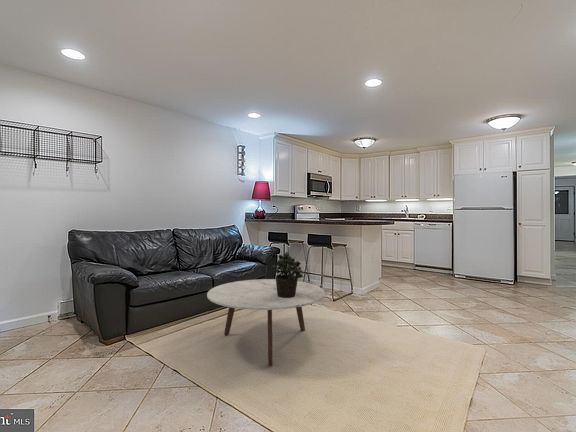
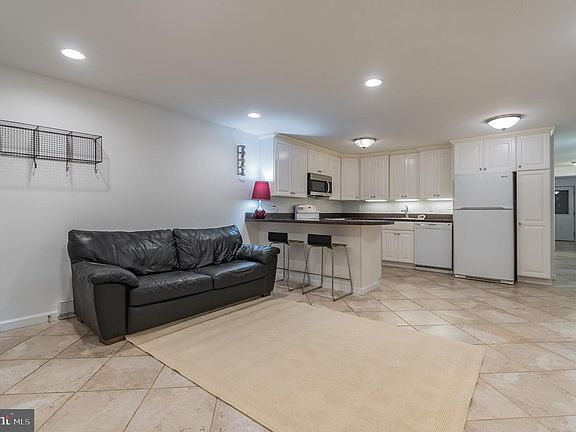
- coffee table [206,278,326,367]
- potted plant [272,251,304,298]
